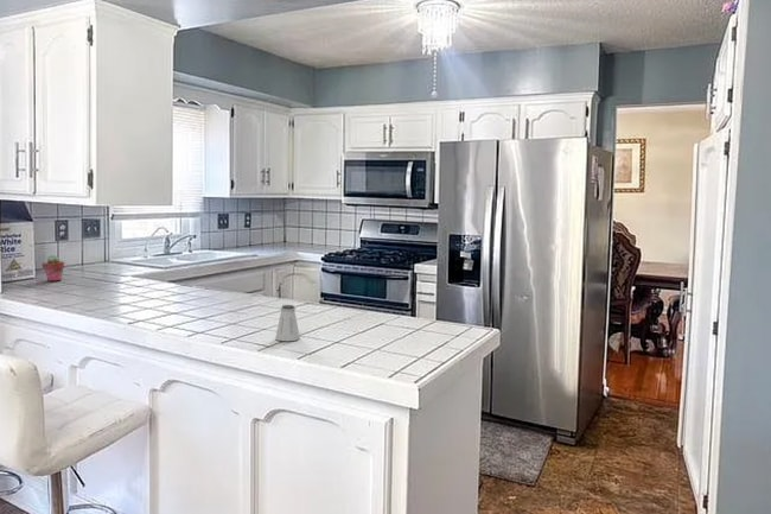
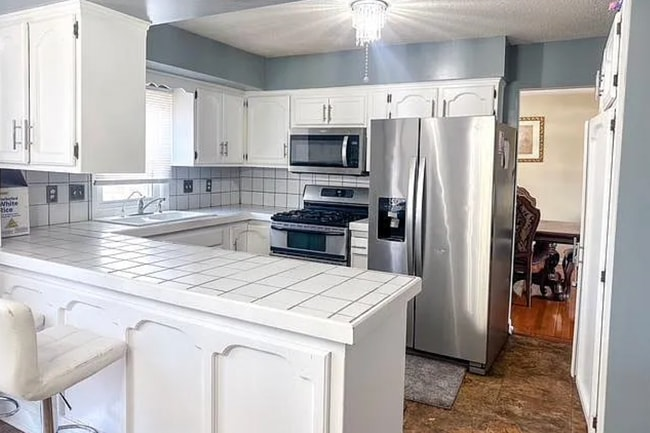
- saltshaker [274,304,301,342]
- potted succulent [42,254,65,283]
